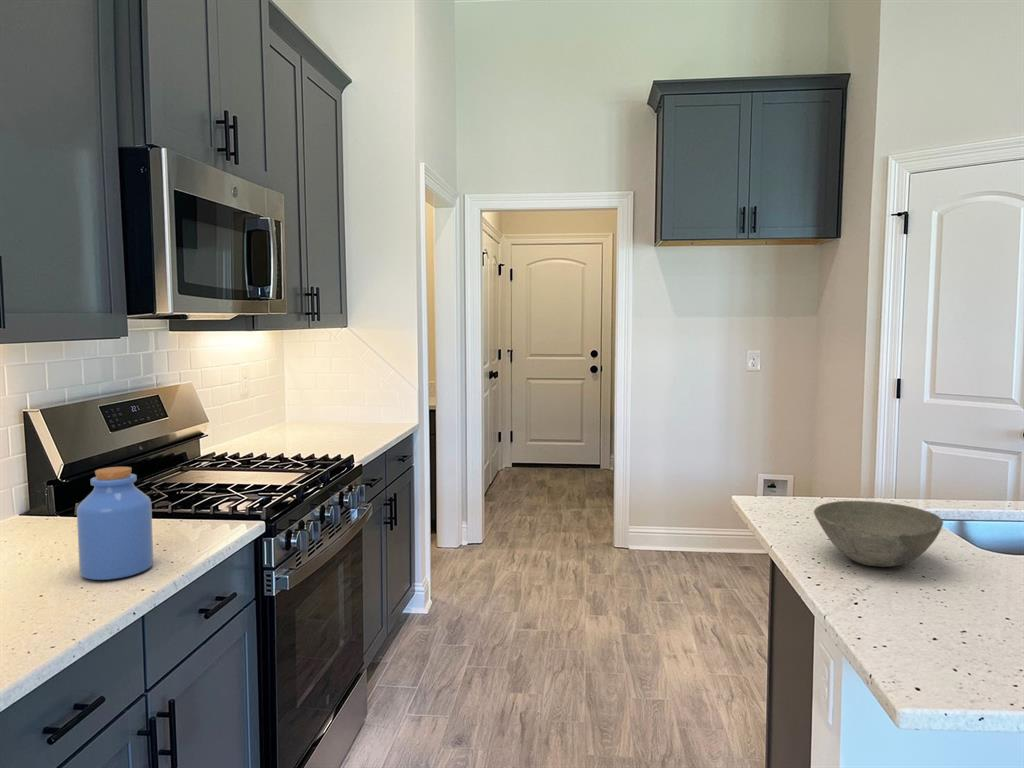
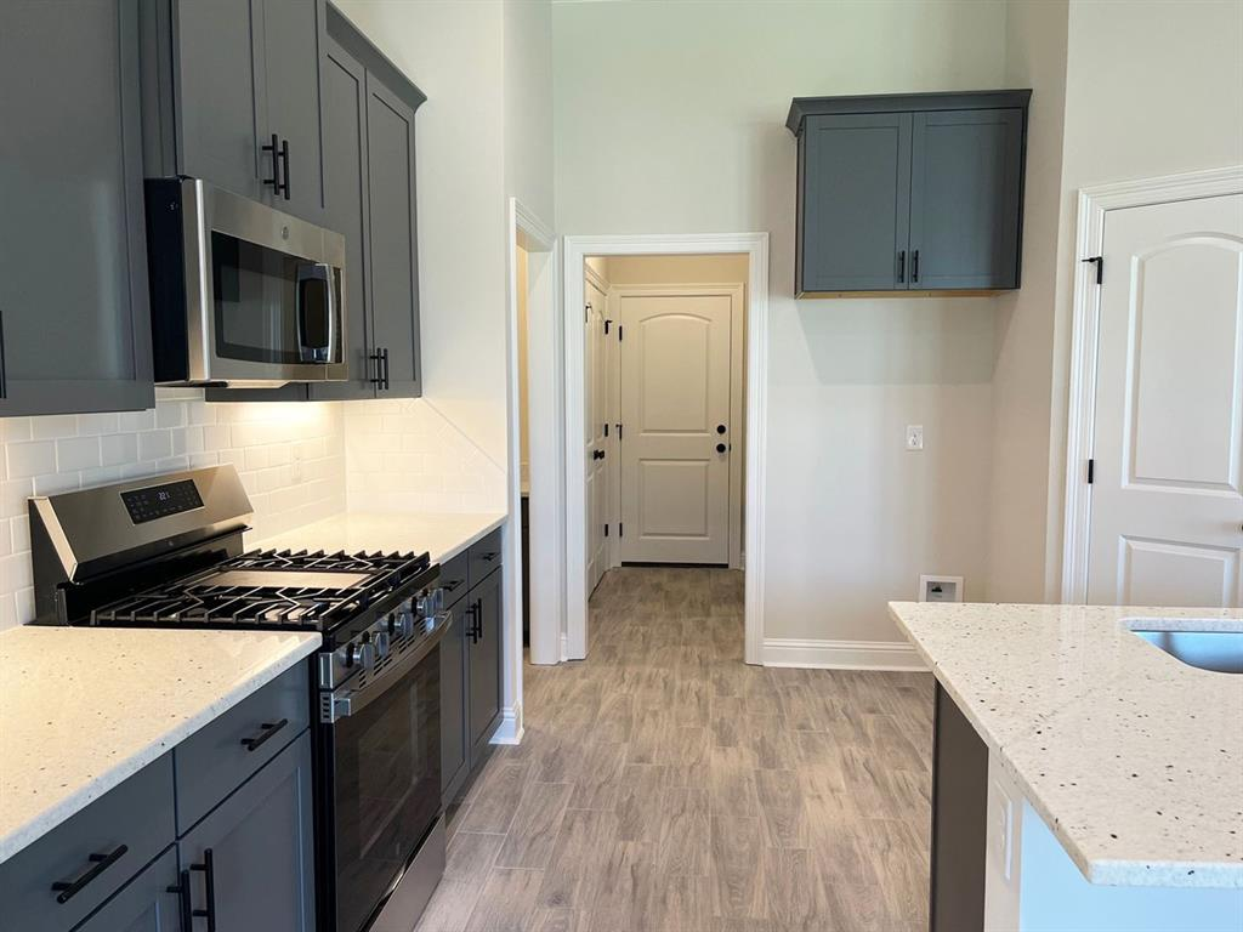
- jar [76,466,154,581]
- bowl [813,500,944,568]
